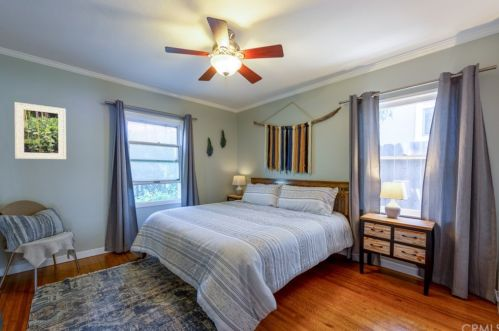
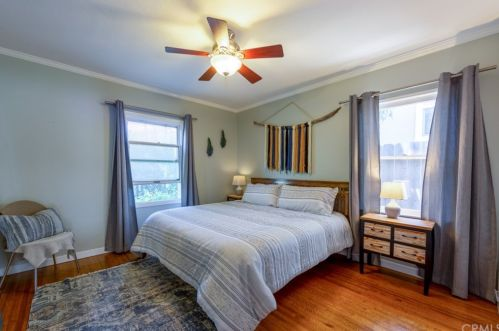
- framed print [14,101,67,160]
